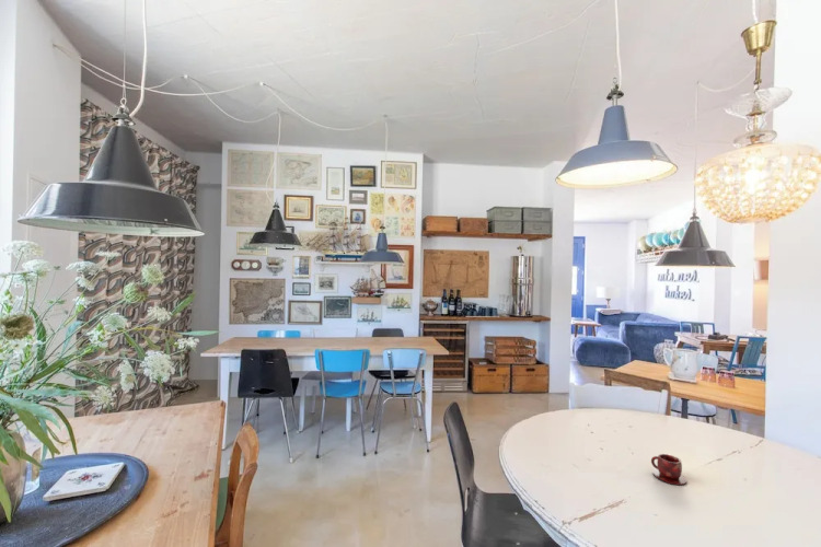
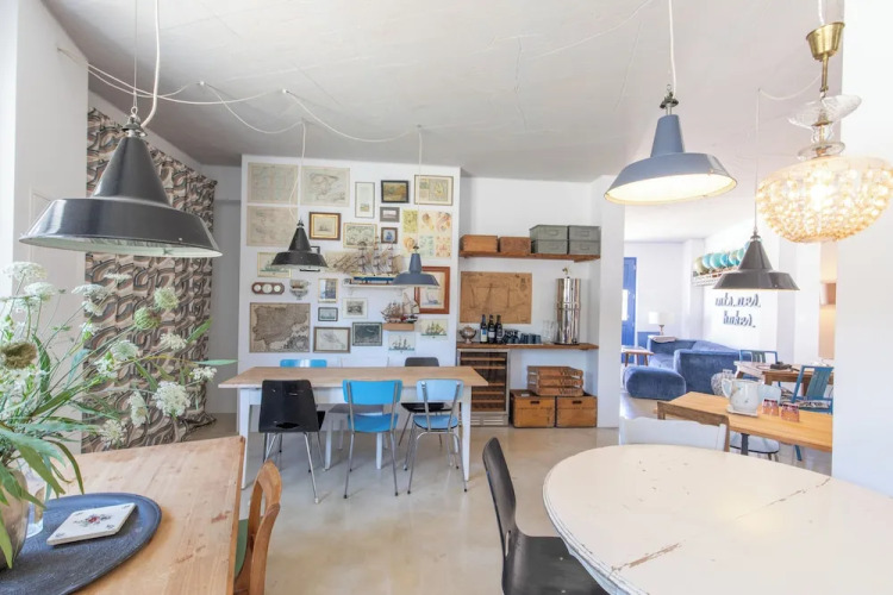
- teacup [650,453,687,487]
